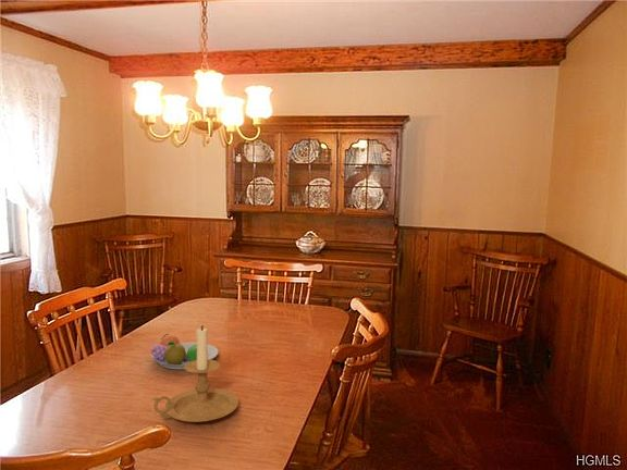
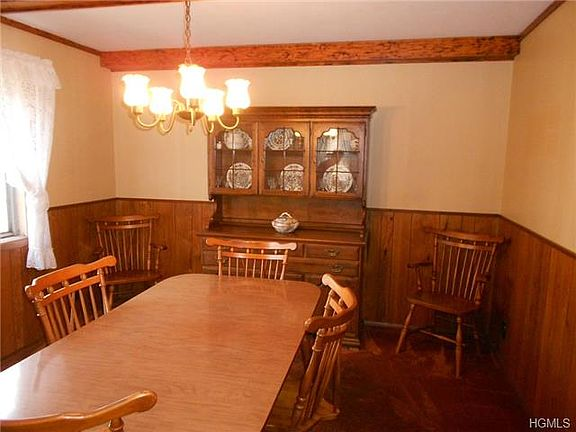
- candle holder [151,324,239,423]
- fruit bowl [150,333,219,371]
